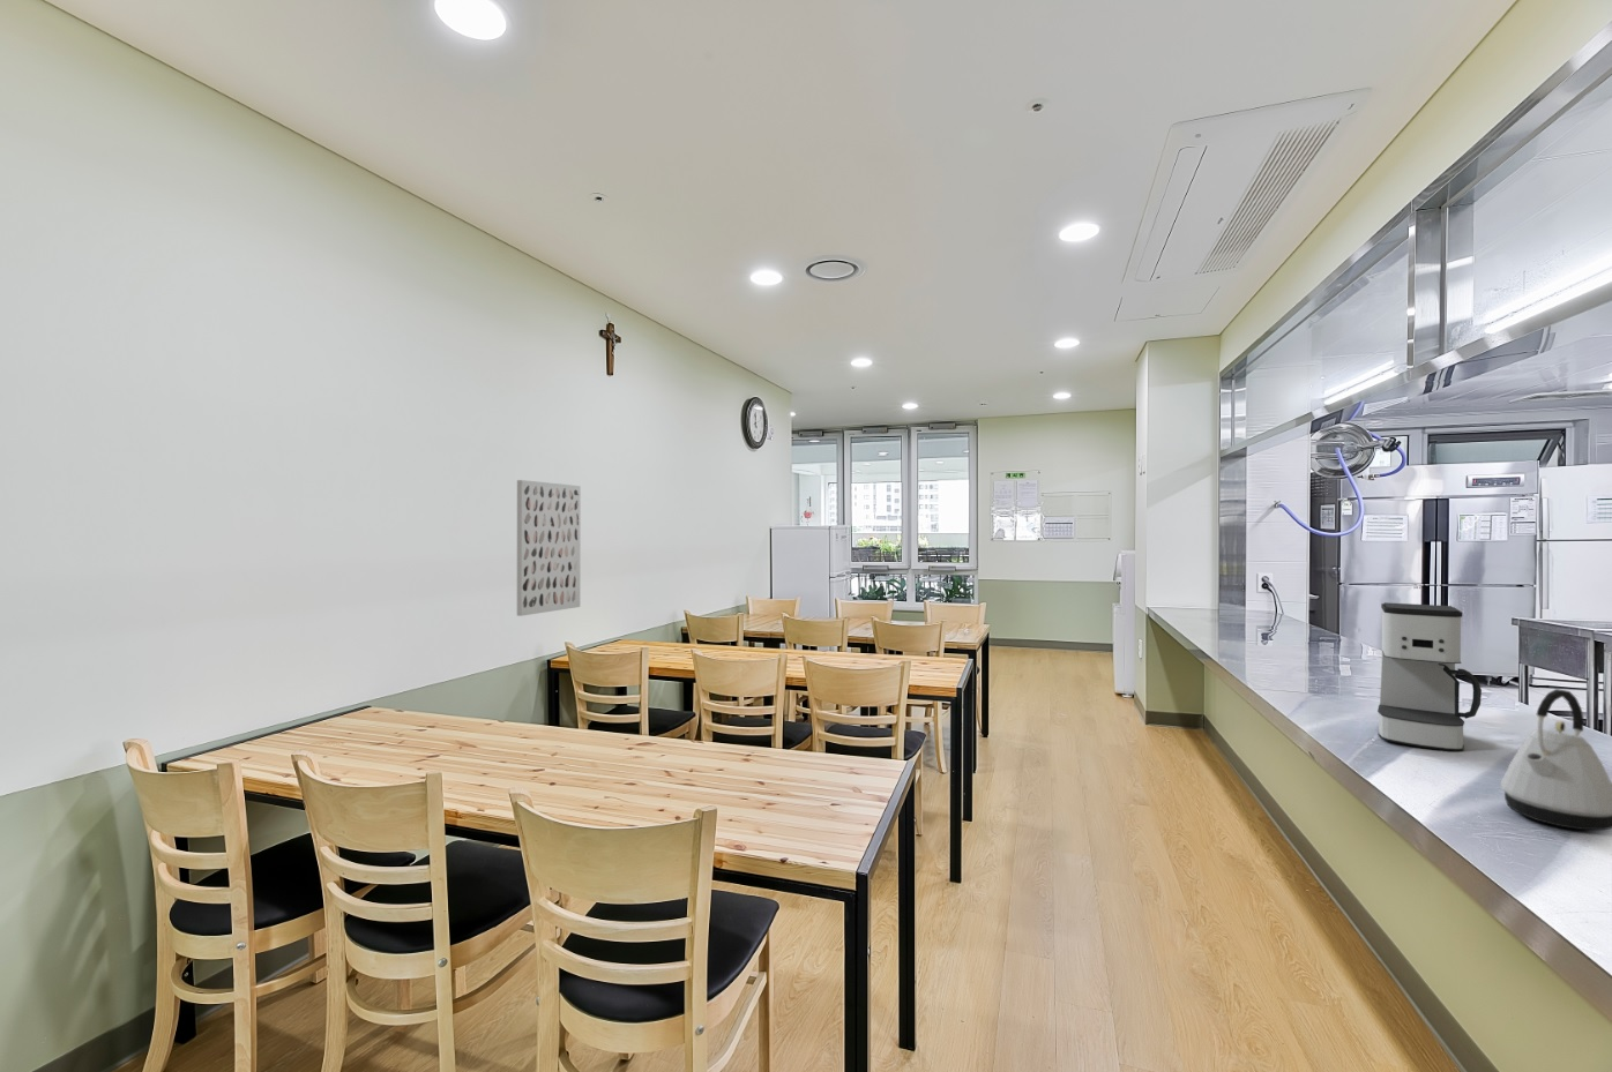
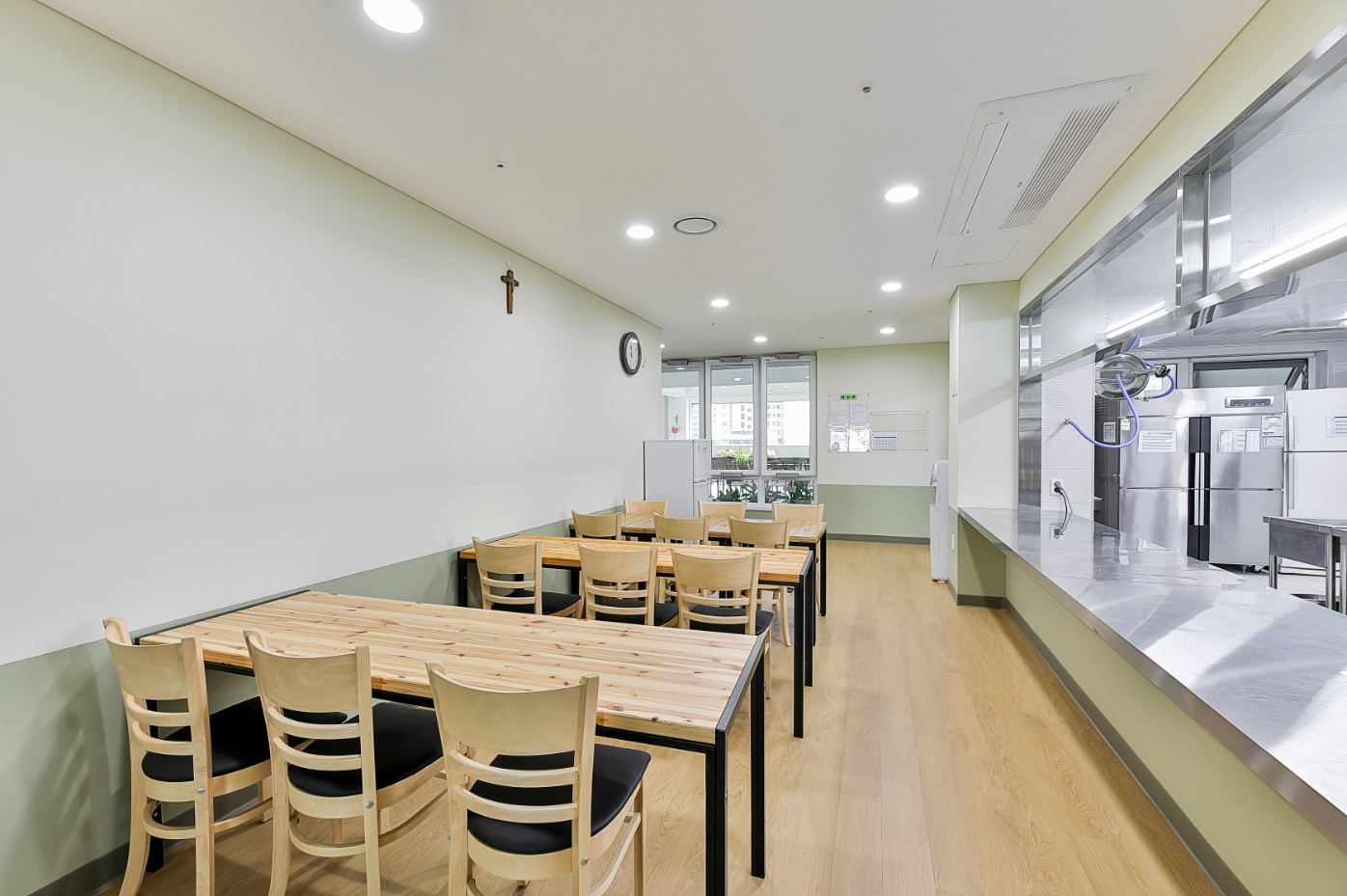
- wall art [516,479,582,617]
- coffee maker [1376,601,1483,753]
- kettle [1500,688,1612,830]
